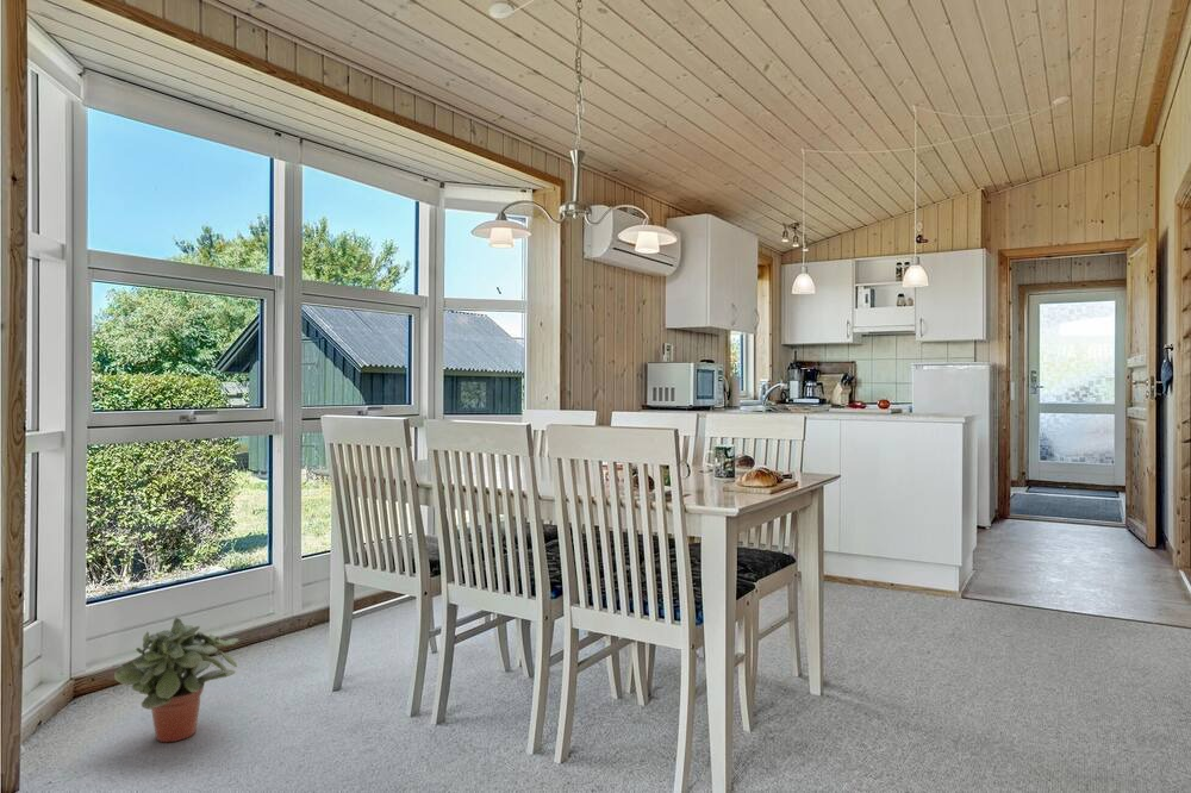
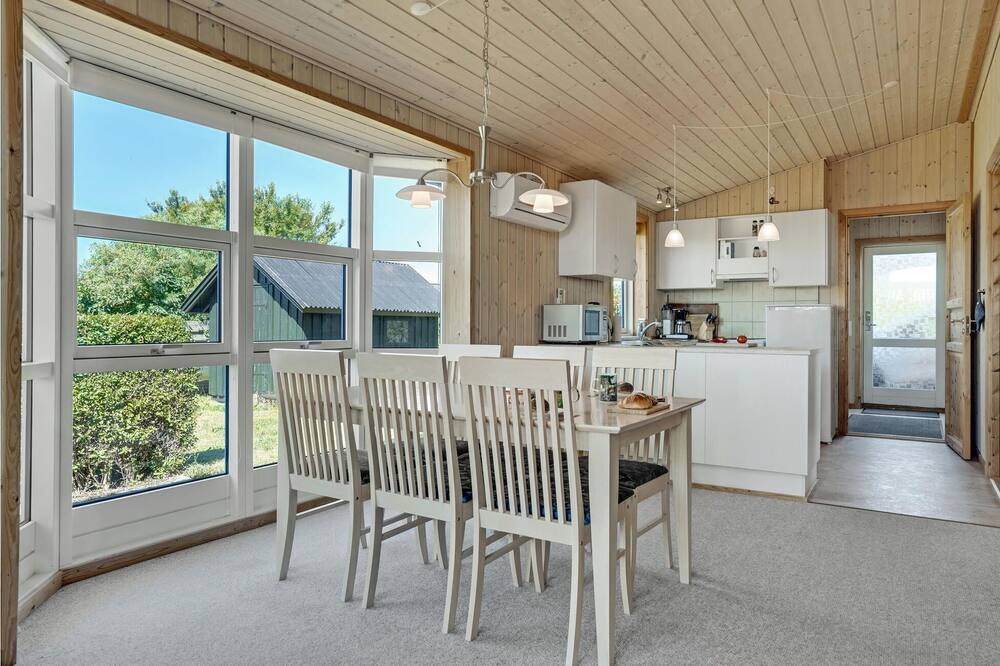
- potted plant [113,617,239,743]
